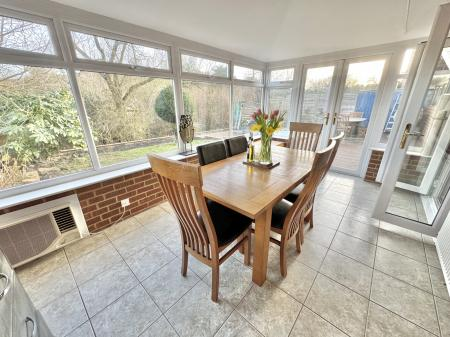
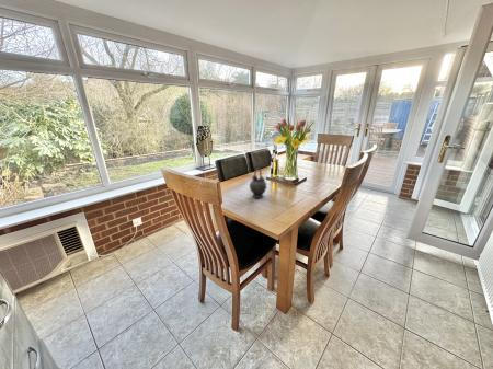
+ teapot [249,168,268,199]
